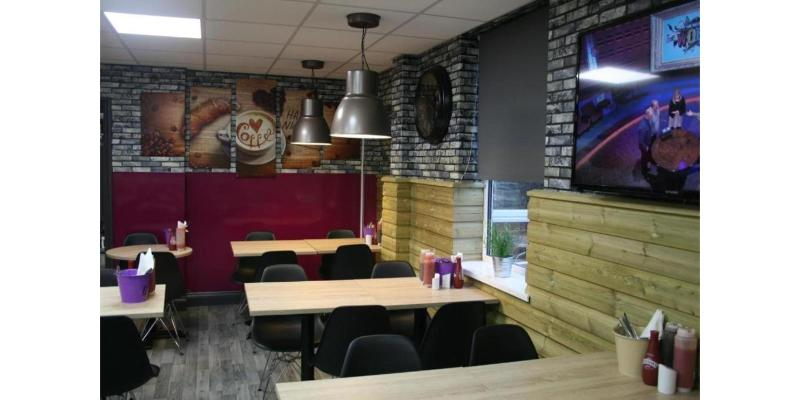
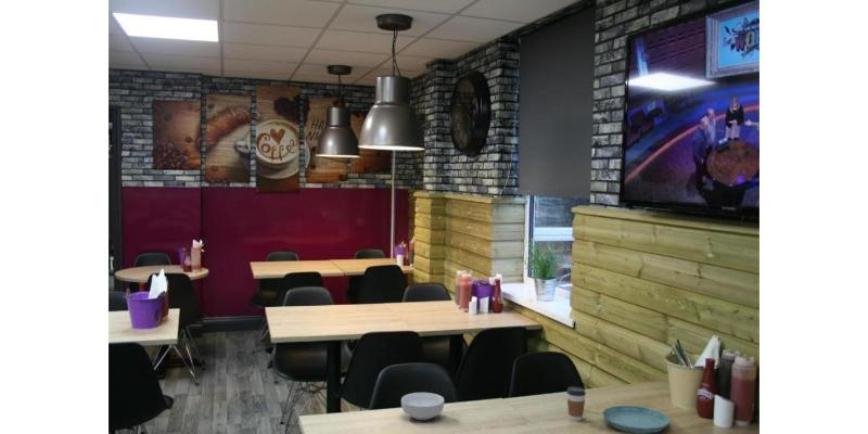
+ saucer [601,405,671,434]
+ coffee cup [565,386,587,422]
+ cereal bowl [400,392,445,421]
